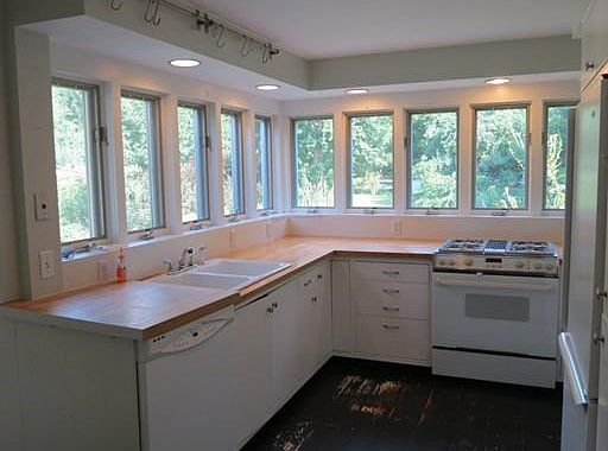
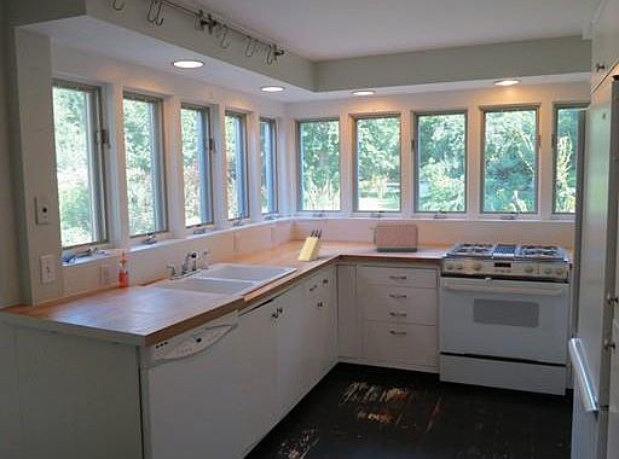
+ toaster [369,221,420,252]
+ knife block [297,228,323,262]
